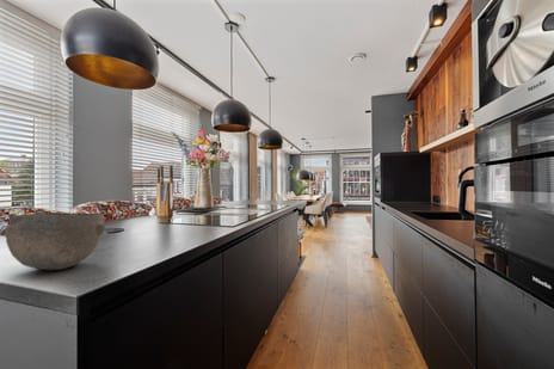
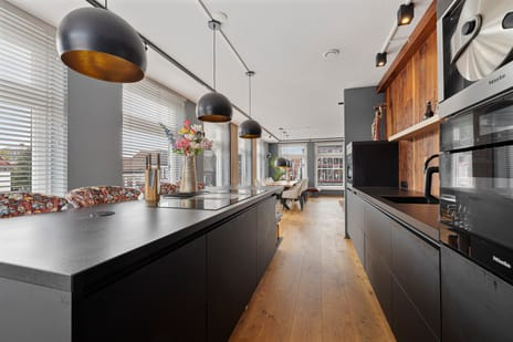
- bowl [4,211,106,271]
